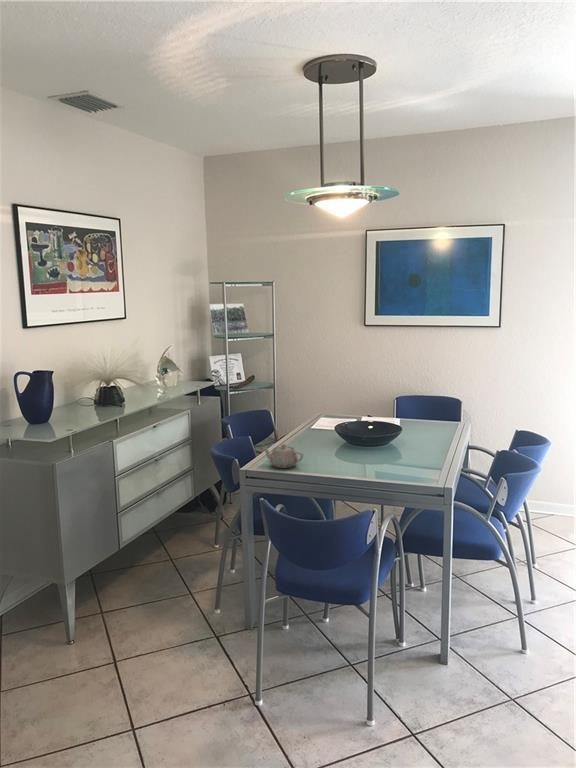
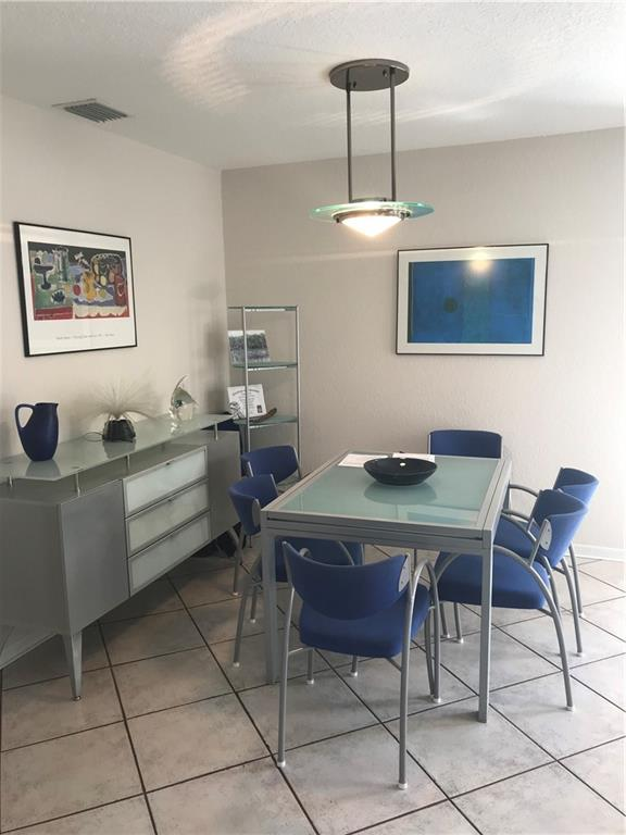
- teapot [261,443,304,469]
